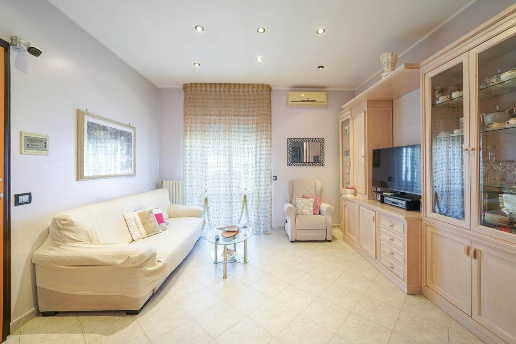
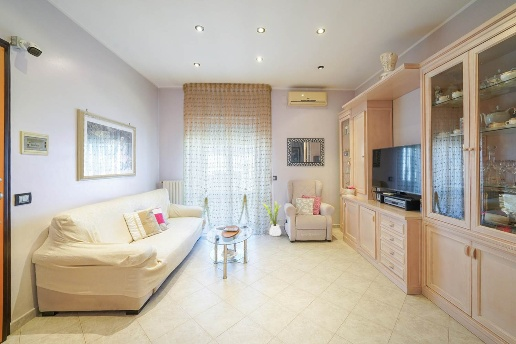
+ house plant [262,197,286,237]
